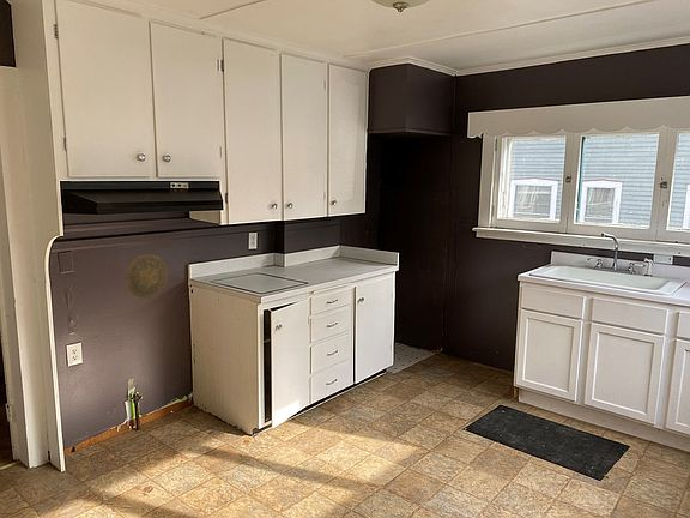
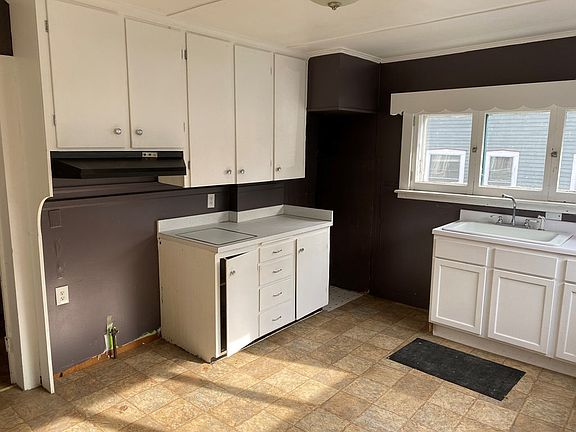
- decorative plate [125,253,169,300]
